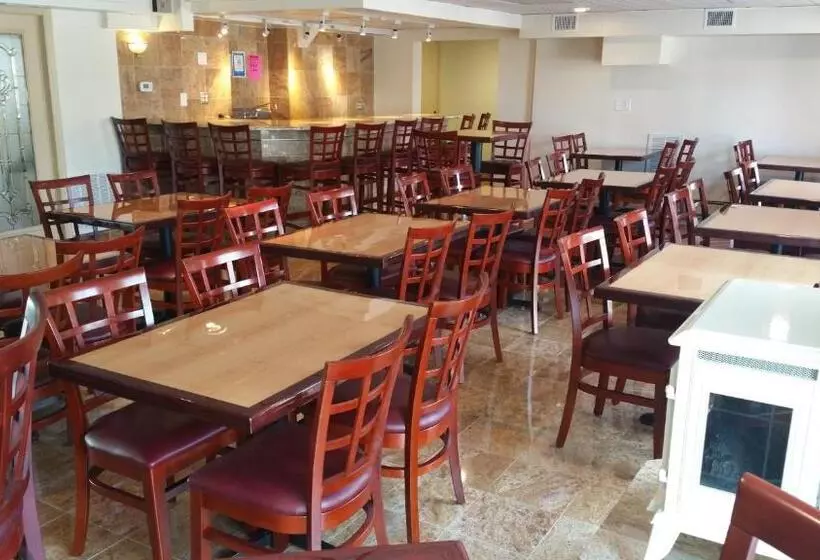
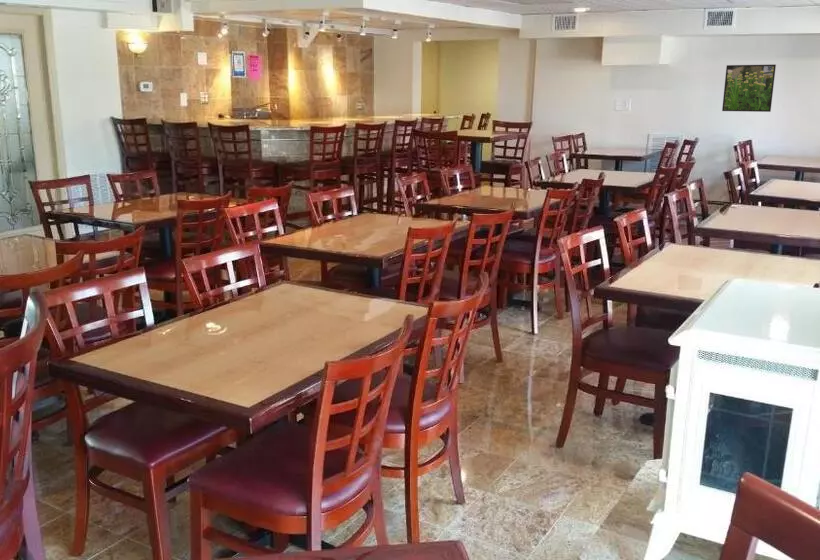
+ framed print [721,64,777,113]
